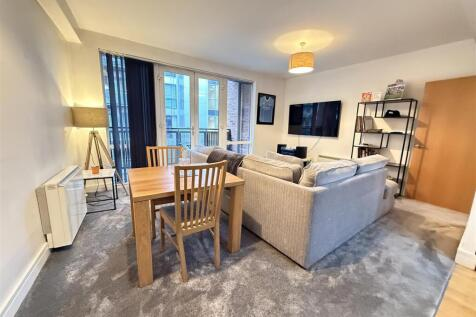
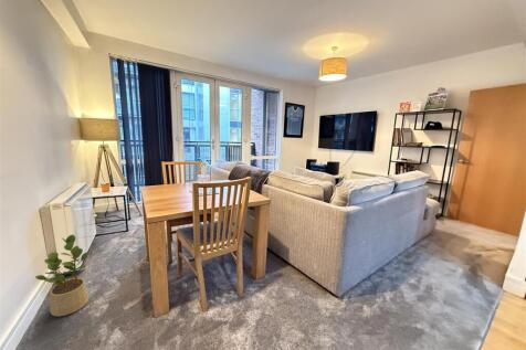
+ potted plant [34,234,90,318]
